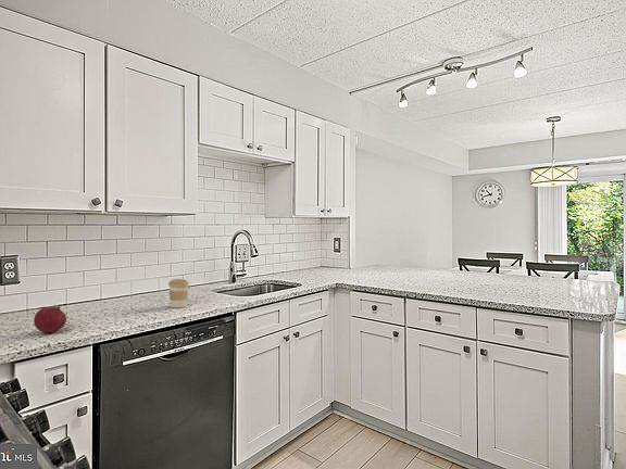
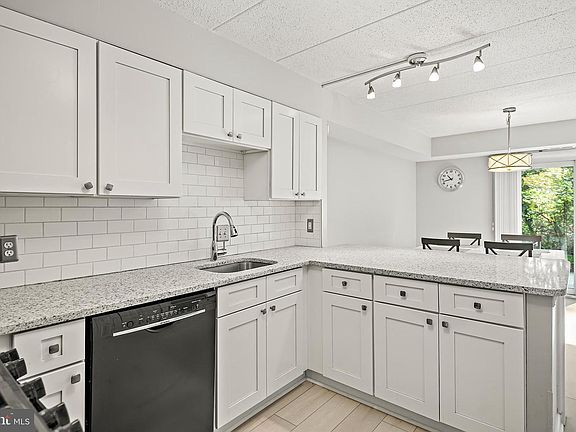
- fruit [33,303,67,333]
- coffee cup [167,278,190,308]
